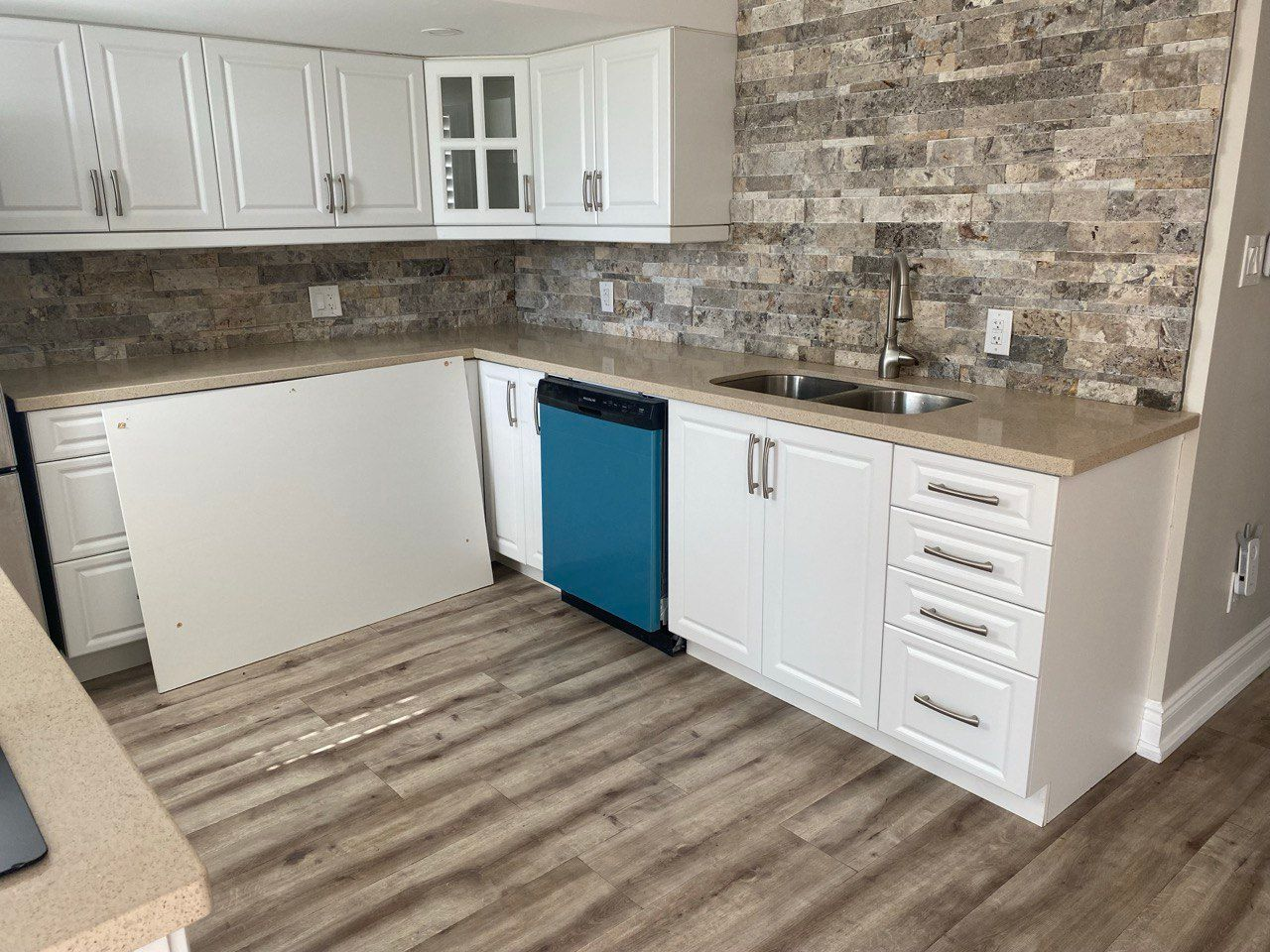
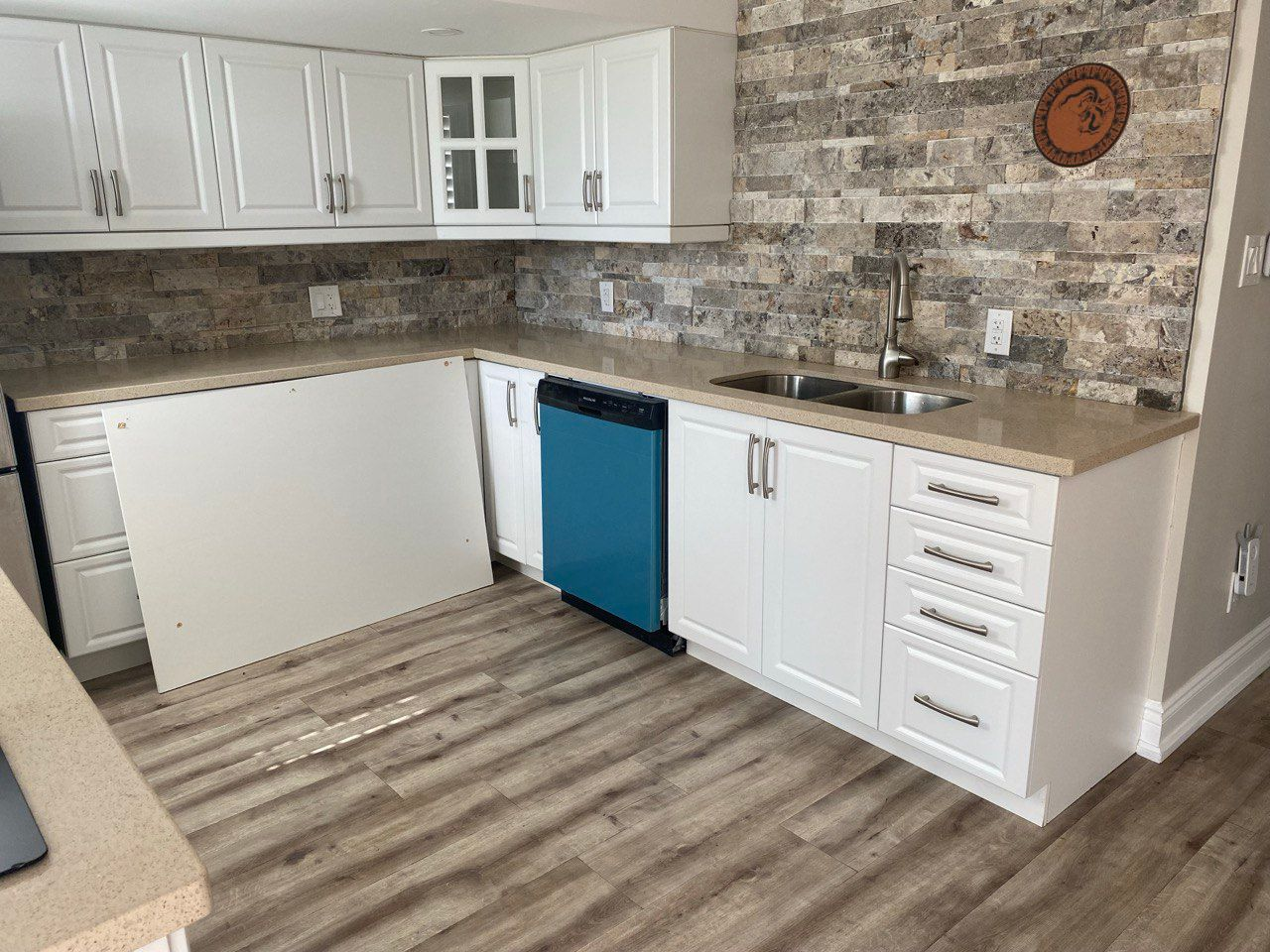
+ decorative plate [1032,61,1132,169]
